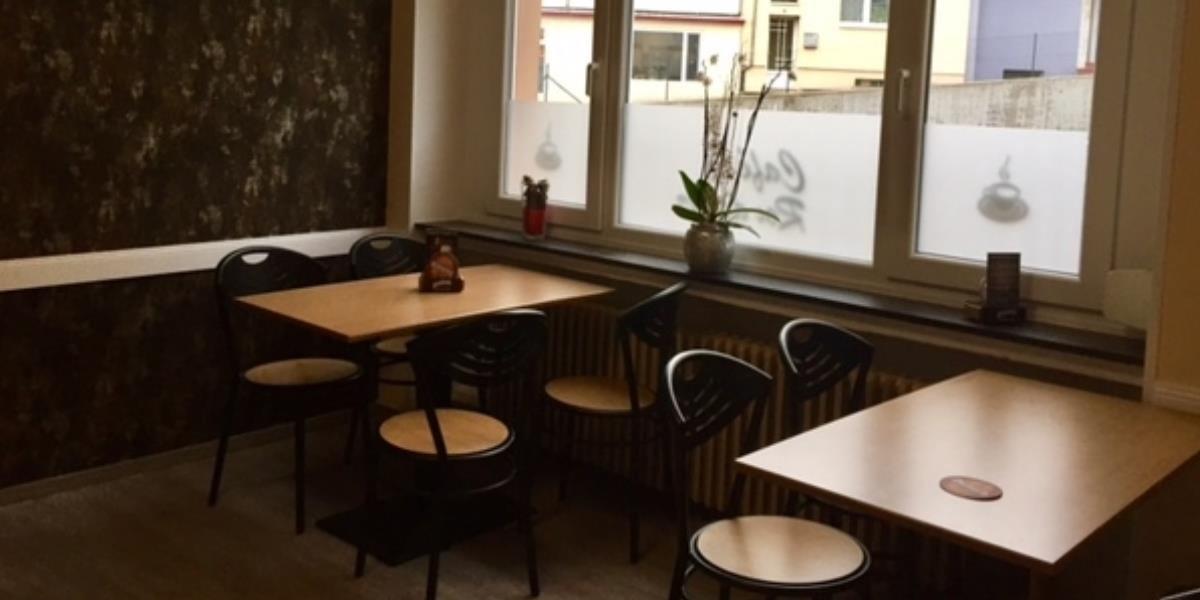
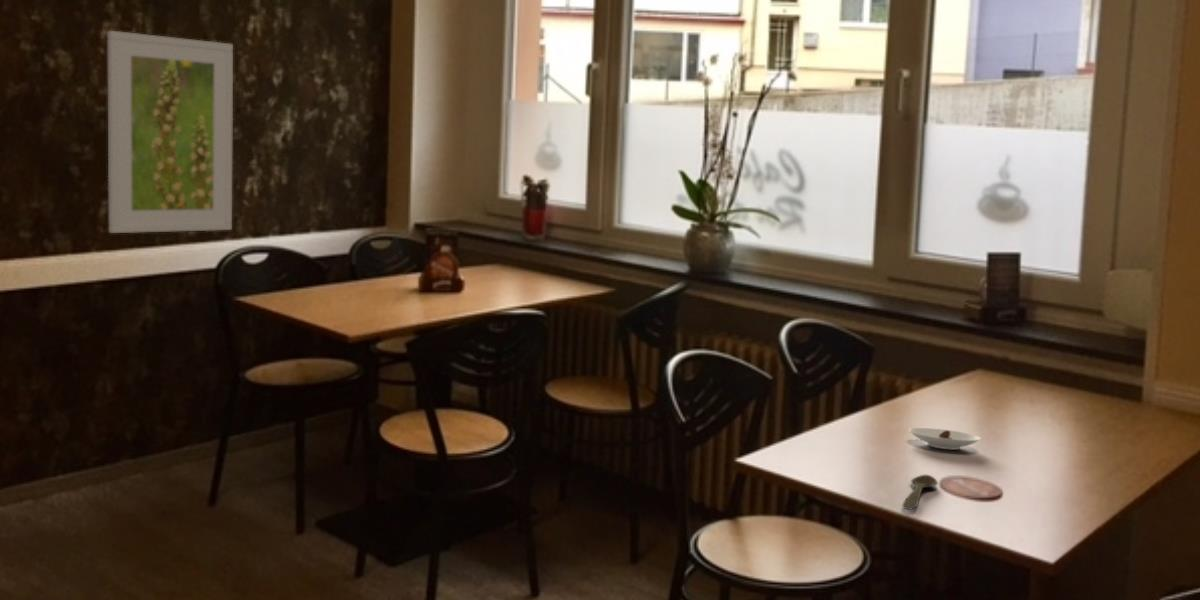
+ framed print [107,30,234,234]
+ spoon [901,474,939,511]
+ saucer [908,427,982,451]
